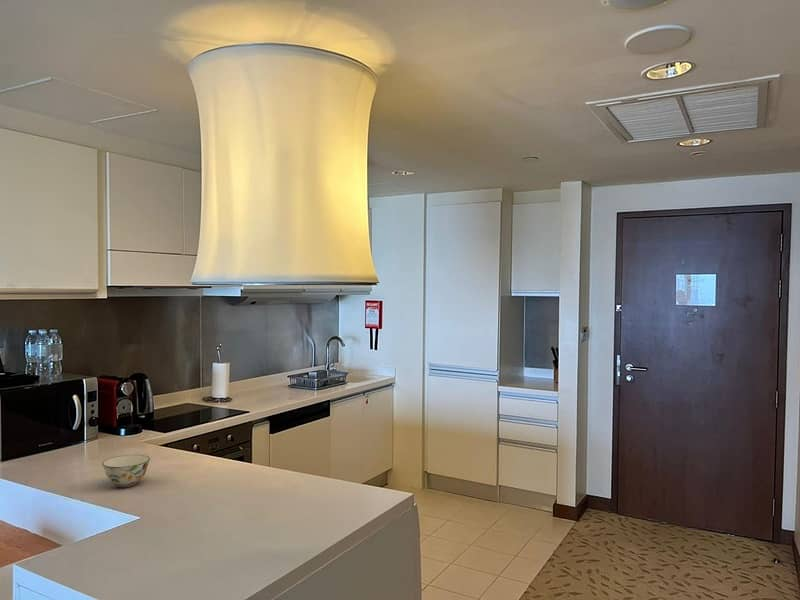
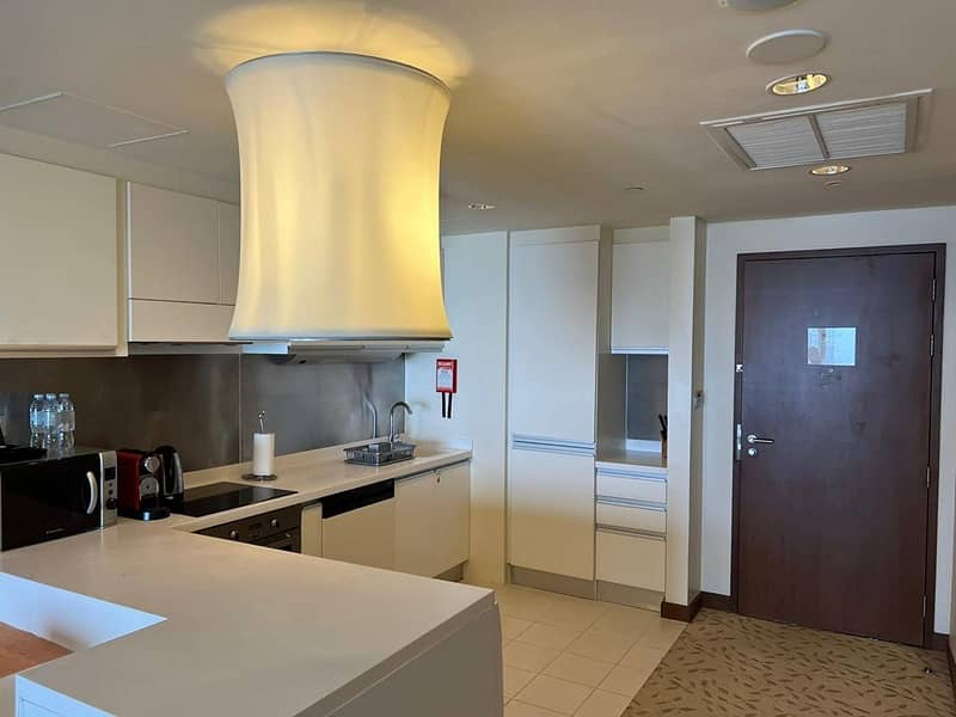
- soup bowl [101,454,151,489]
